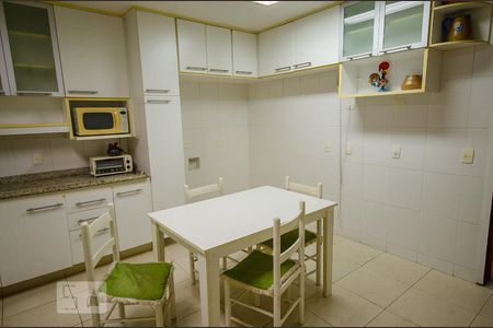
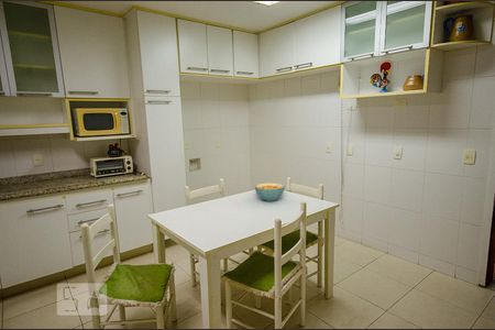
+ cereal bowl [254,182,286,202]
